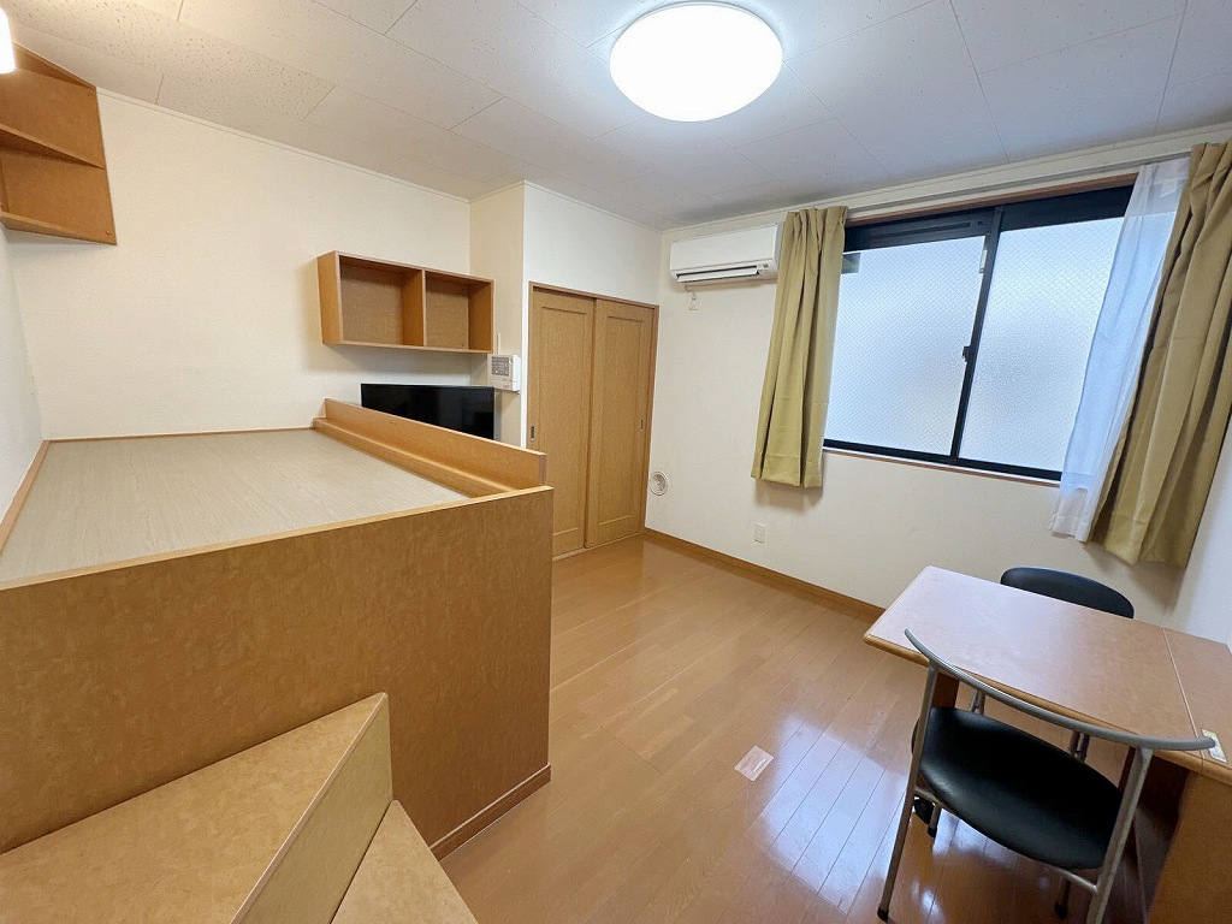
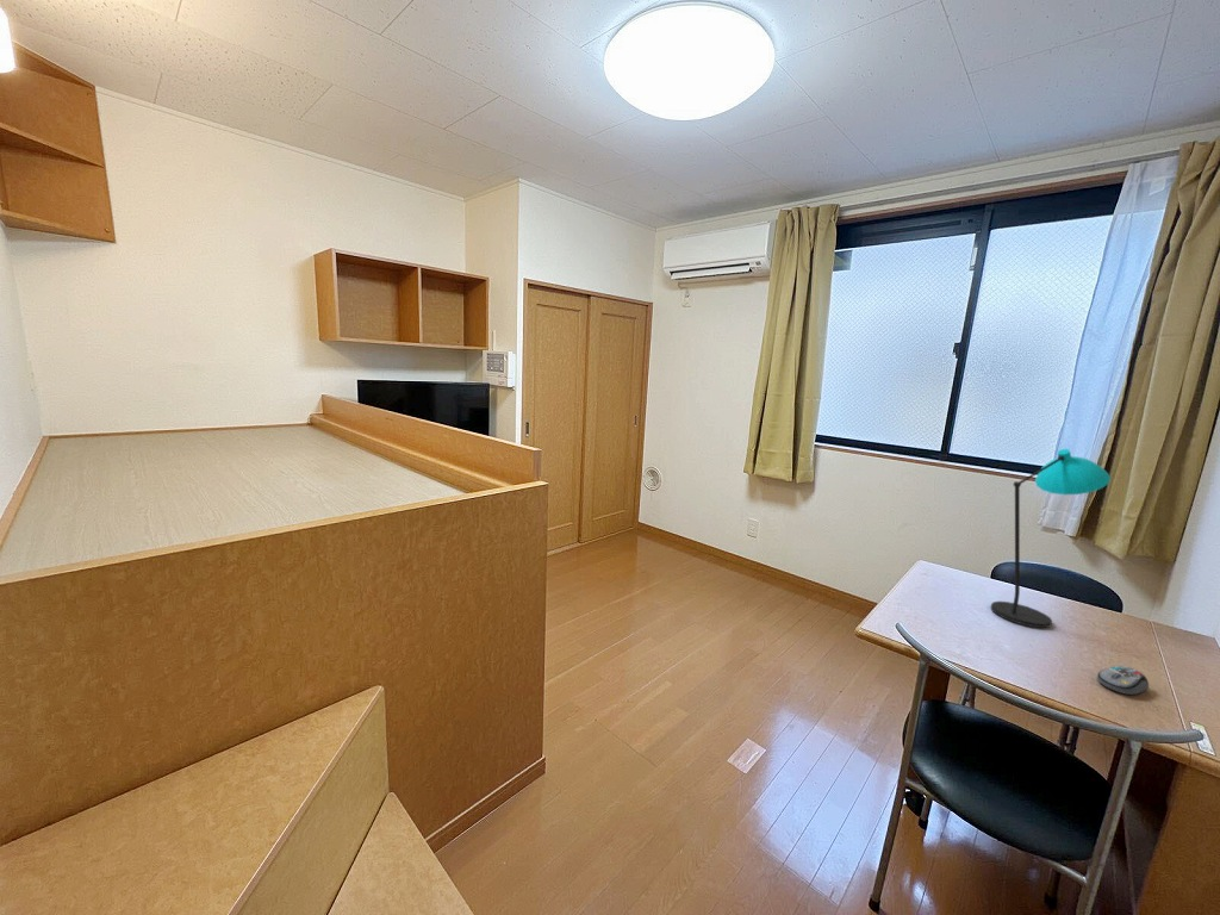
+ desk lamp [990,448,1112,629]
+ computer mouse [1096,665,1150,696]
